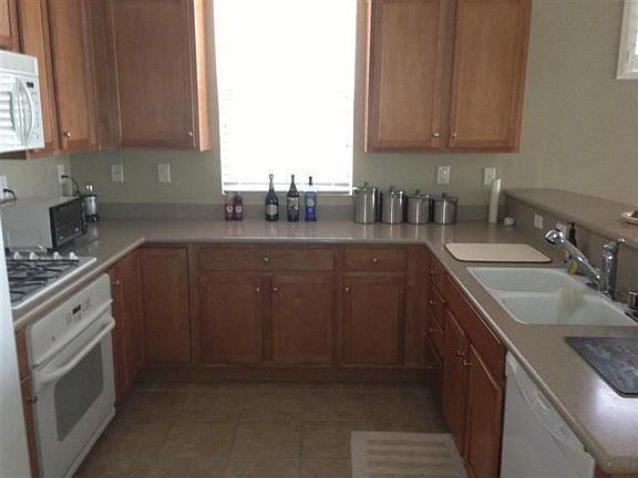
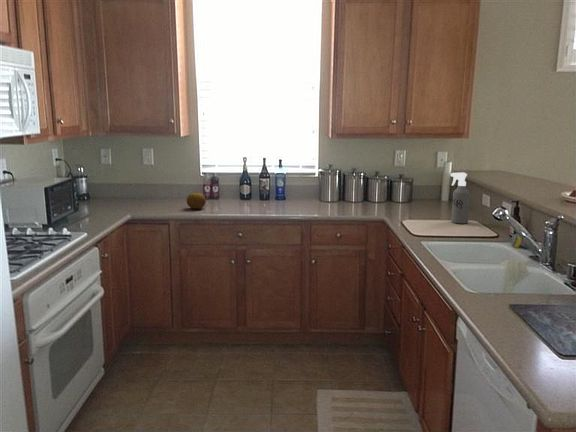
+ fruit [186,192,207,210]
+ spray bottle [450,172,471,225]
